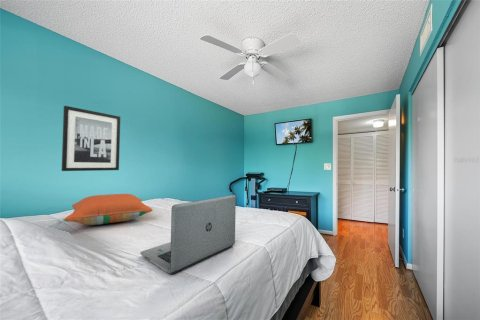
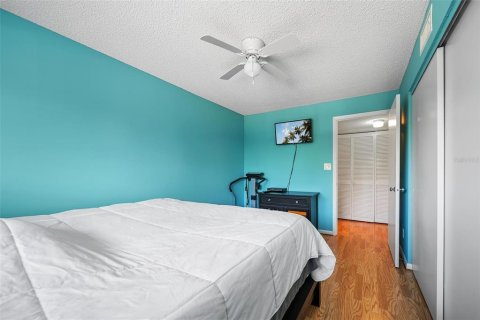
- laptop [139,194,237,275]
- pillow [63,193,154,226]
- wall art [61,105,121,172]
